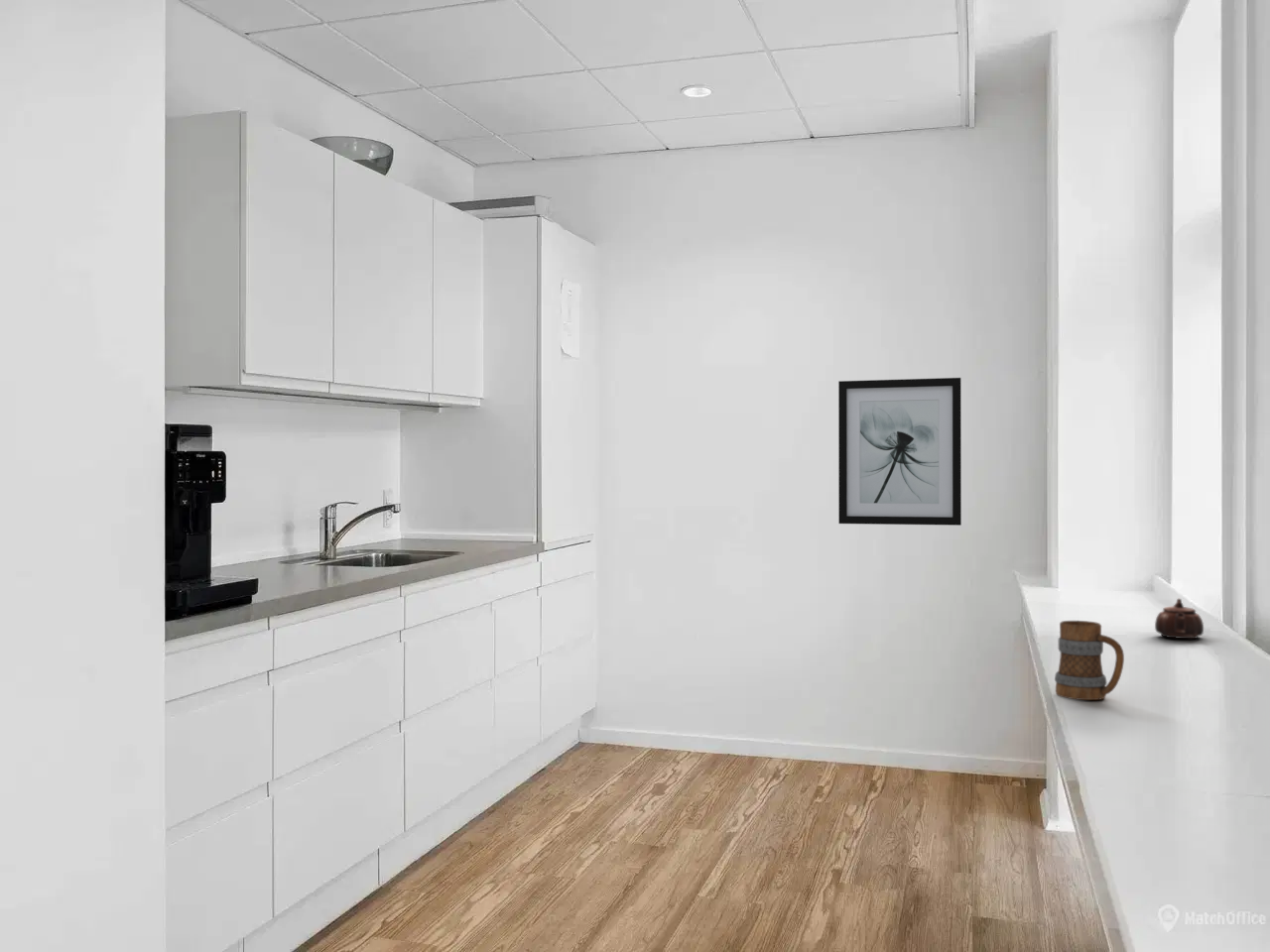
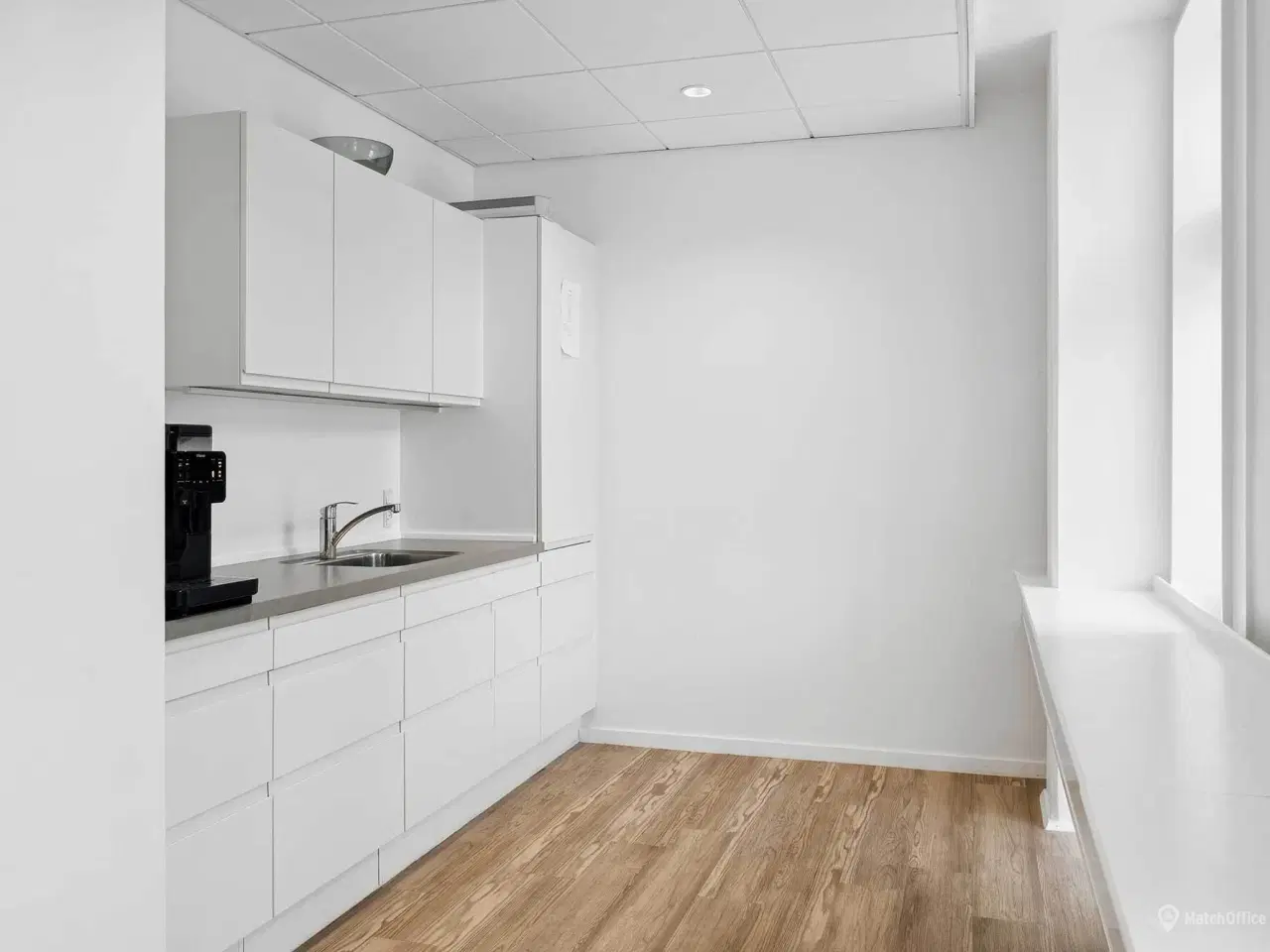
- teapot [1154,598,1205,640]
- mug [1054,620,1125,701]
- wall art [837,377,962,527]
